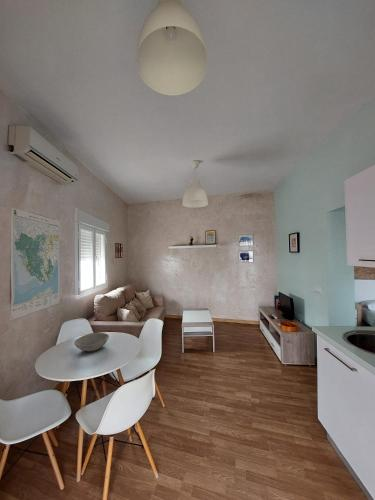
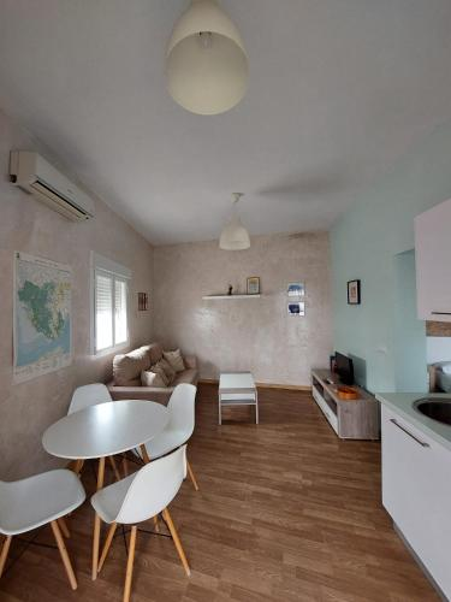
- bowl [73,332,110,352]
